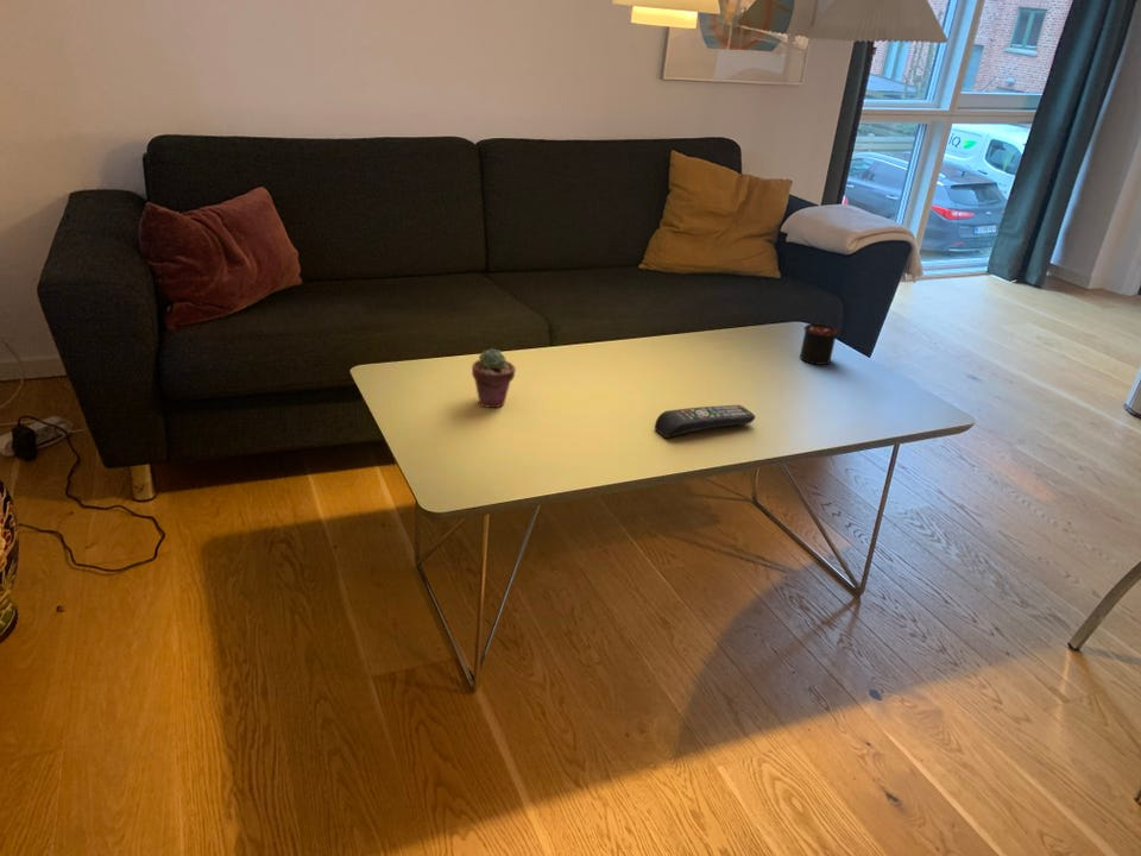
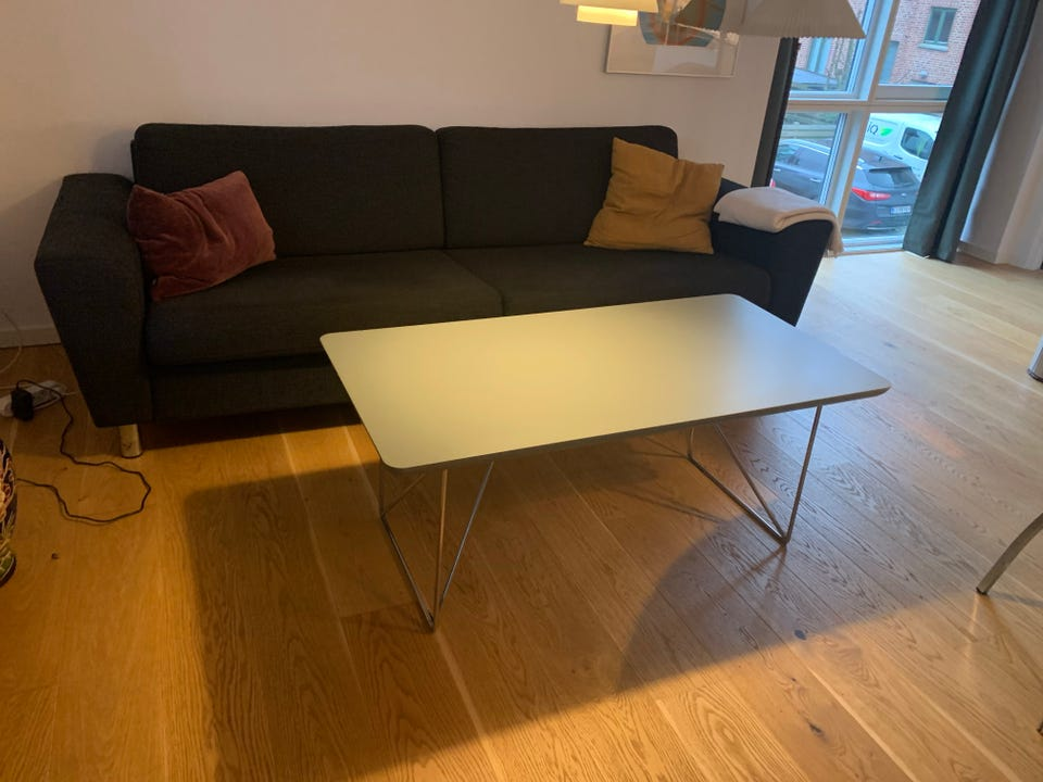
- remote control [654,404,756,439]
- candle [799,317,839,366]
- potted succulent [471,347,517,409]
